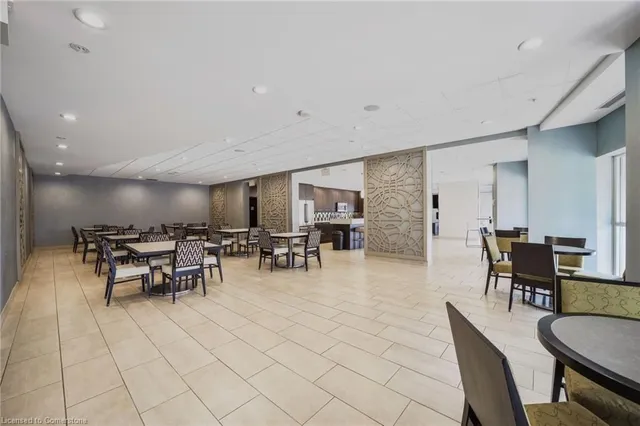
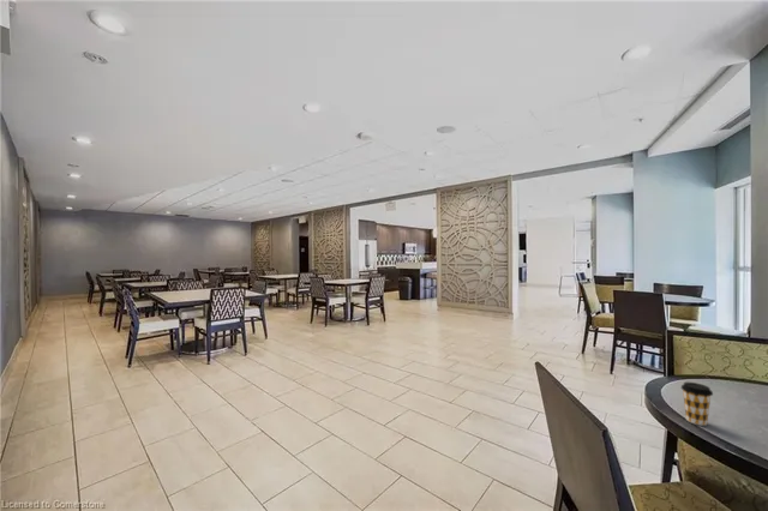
+ coffee cup [680,381,714,427]
